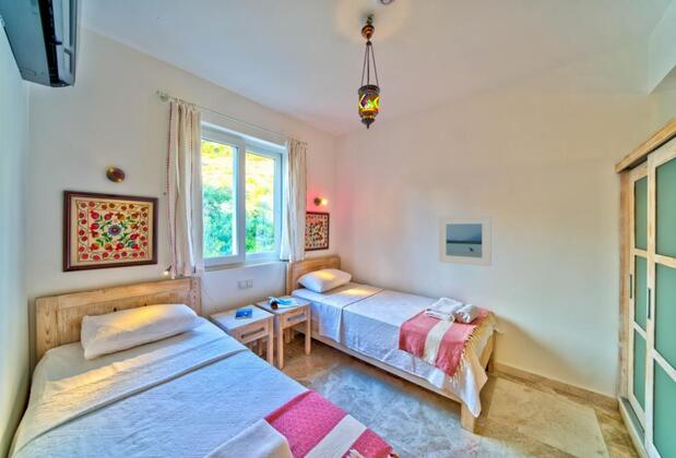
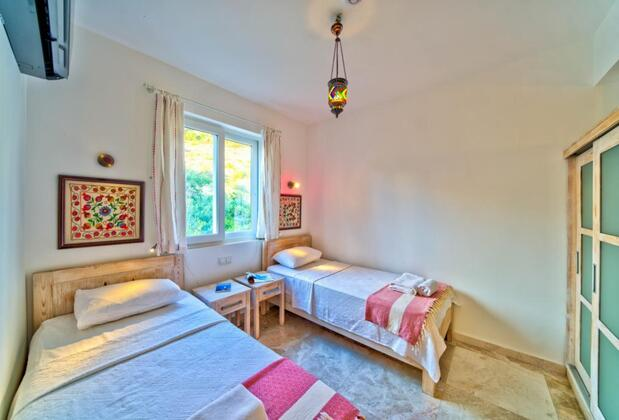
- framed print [438,215,493,267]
